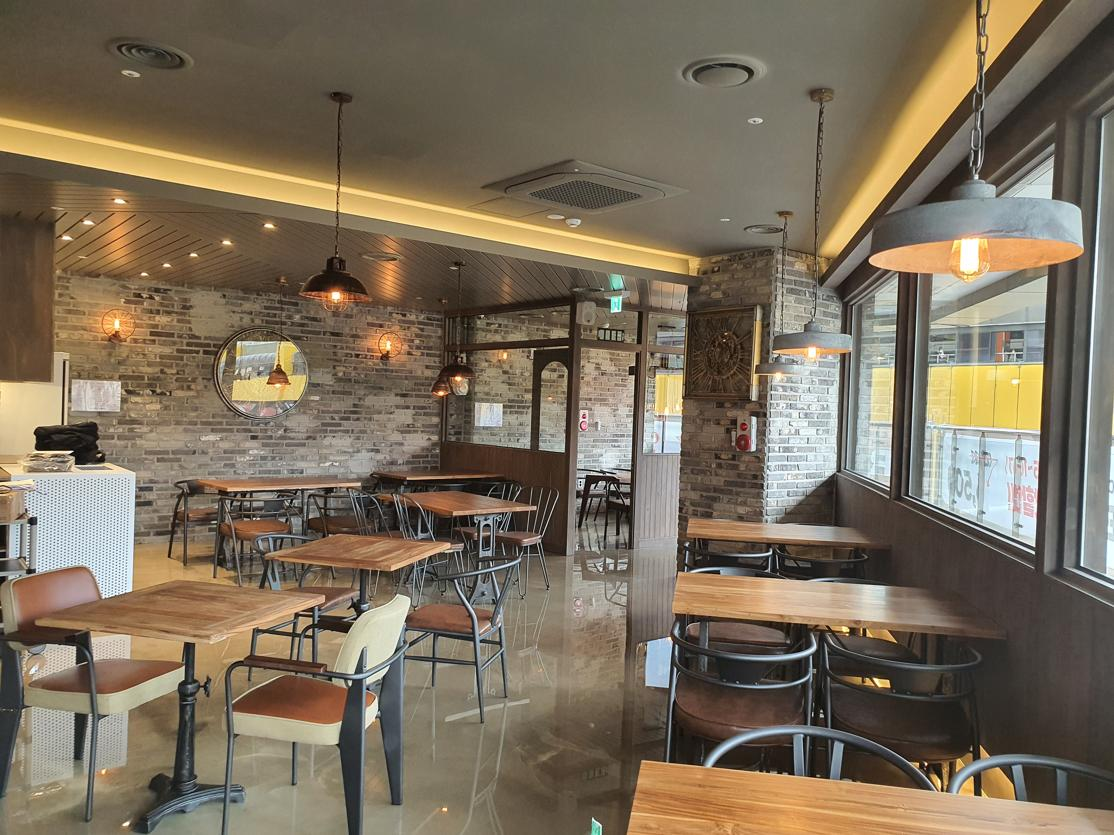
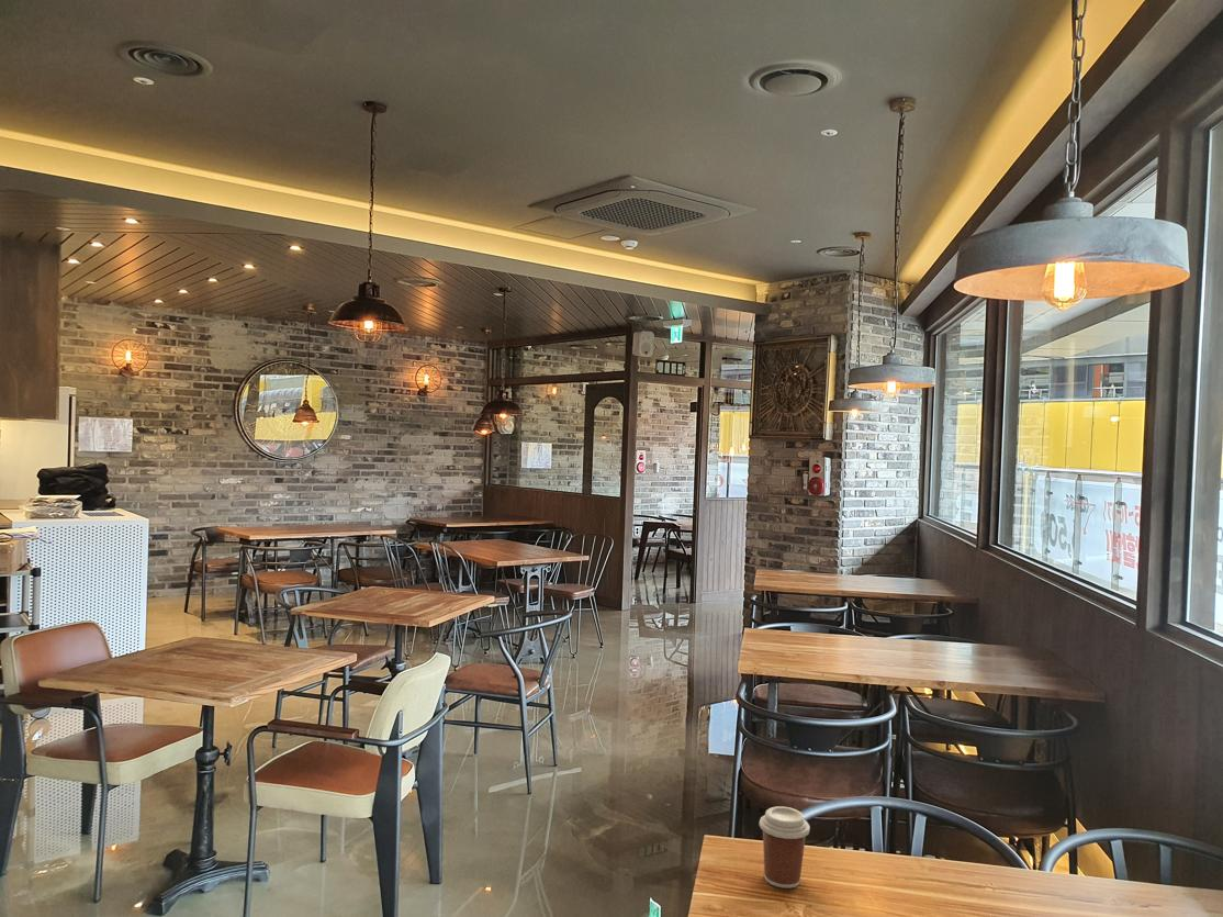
+ coffee cup [759,805,811,890]
